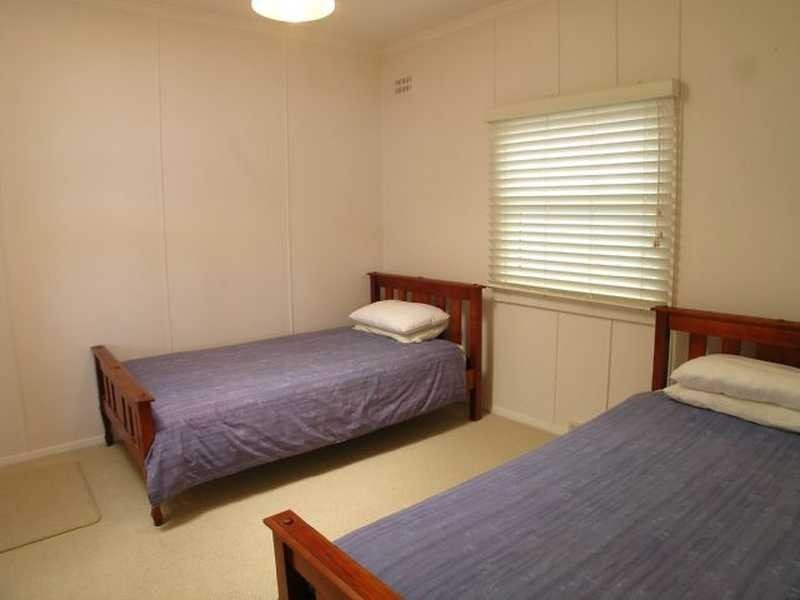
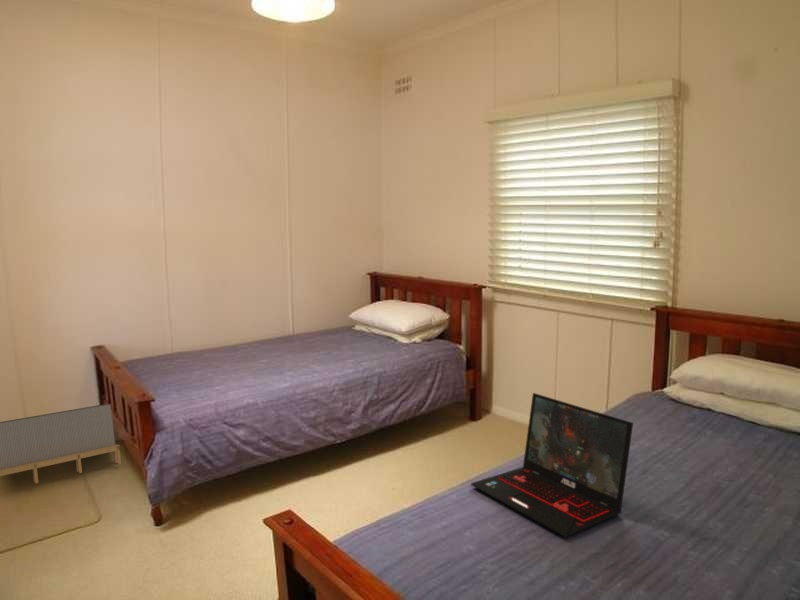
+ laptop [470,392,634,538]
+ storage bin [0,403,122,484]
